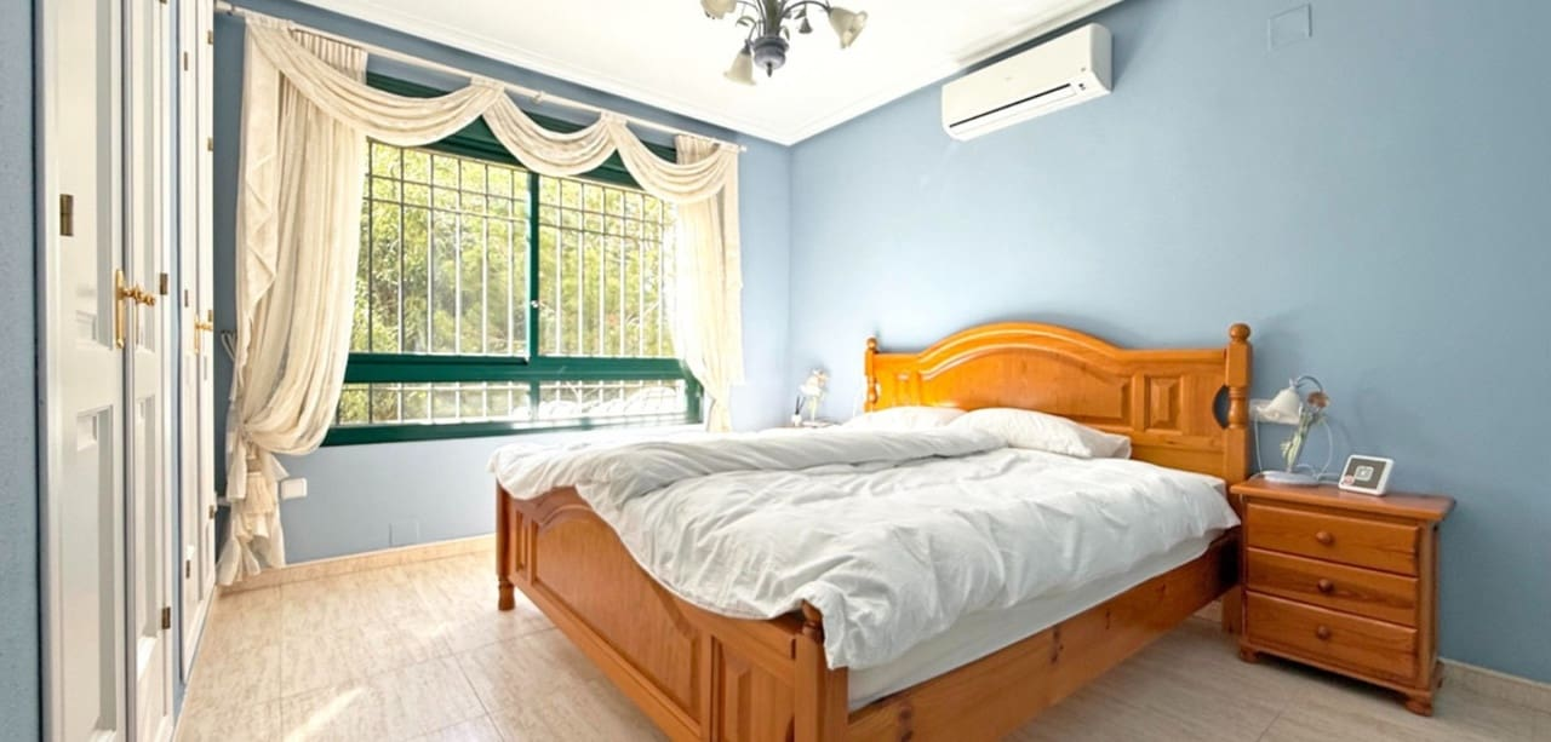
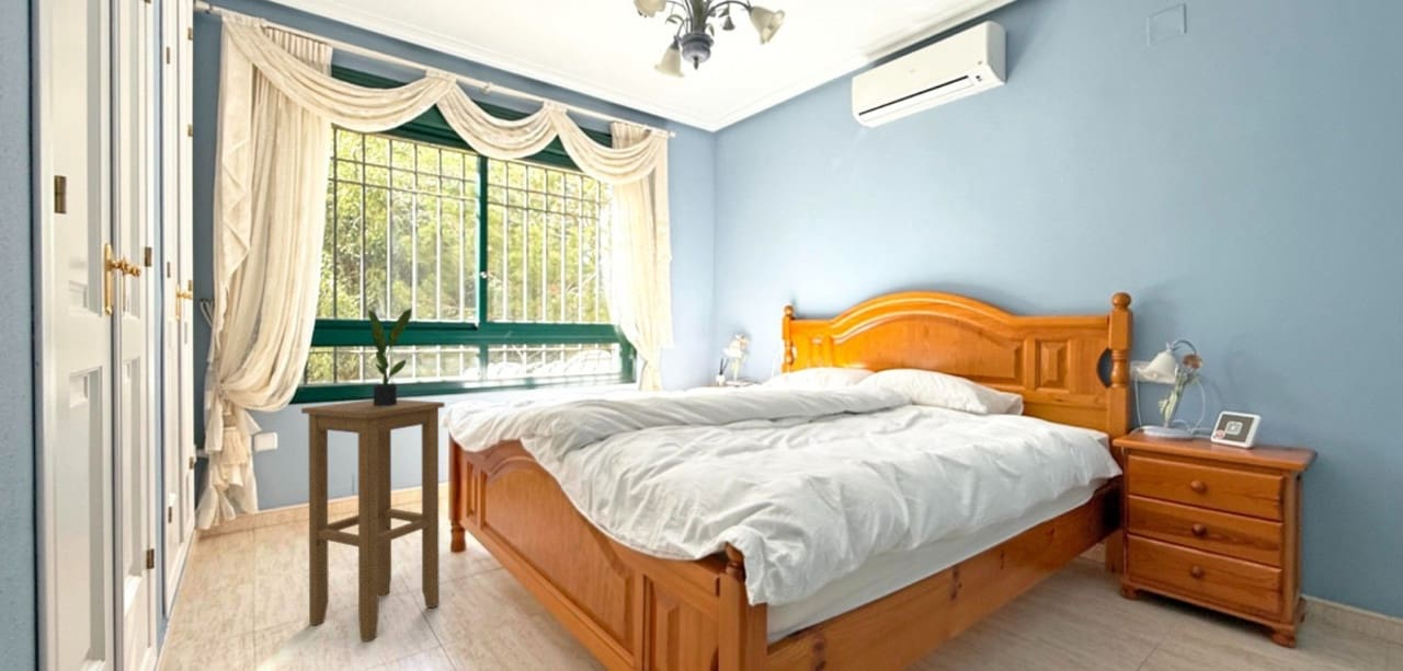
+ potted plant [360,306,426,406]
+ stool [300,398,446,643]
